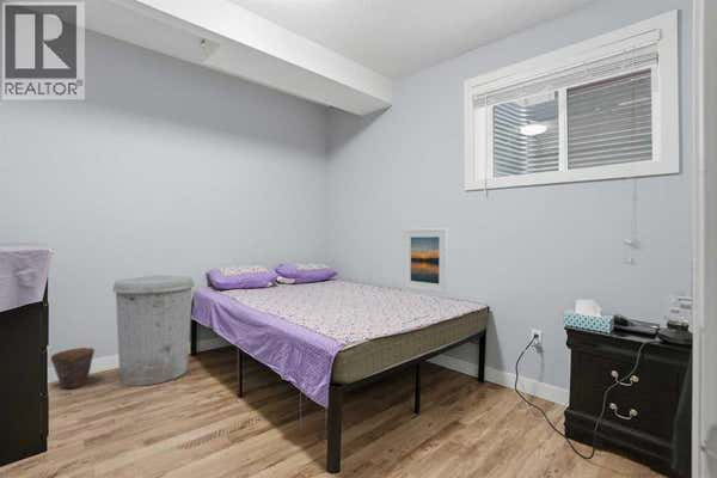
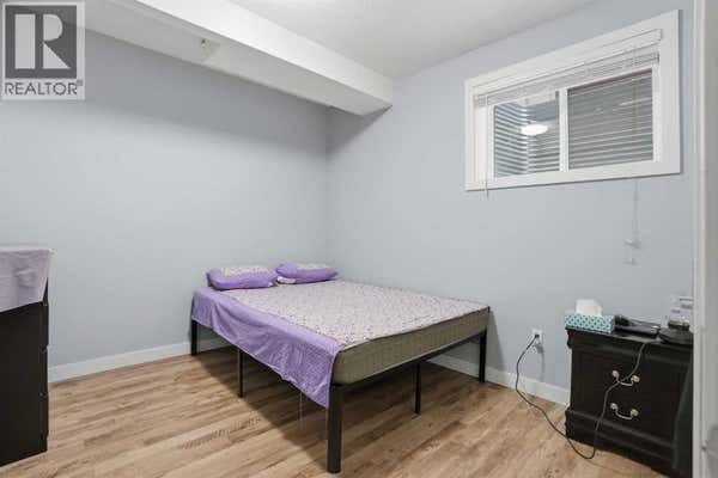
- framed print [403,227,449,294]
- trash can [111,275,196,387]
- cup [50,347,96,390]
